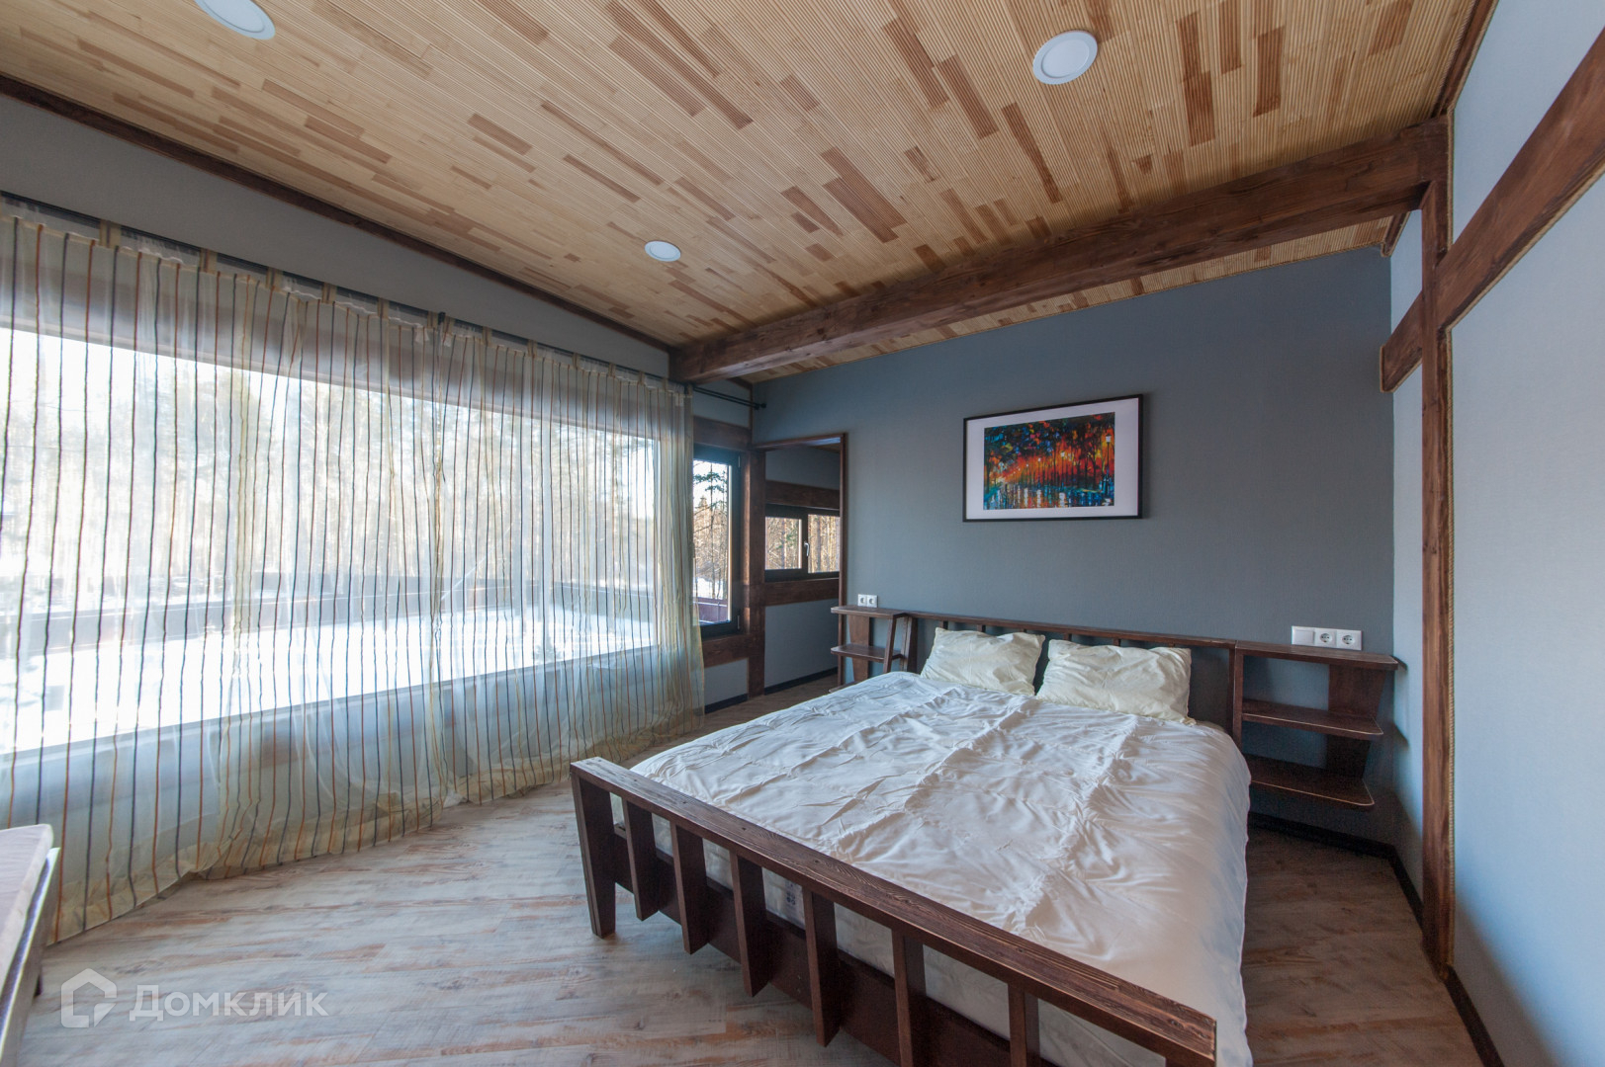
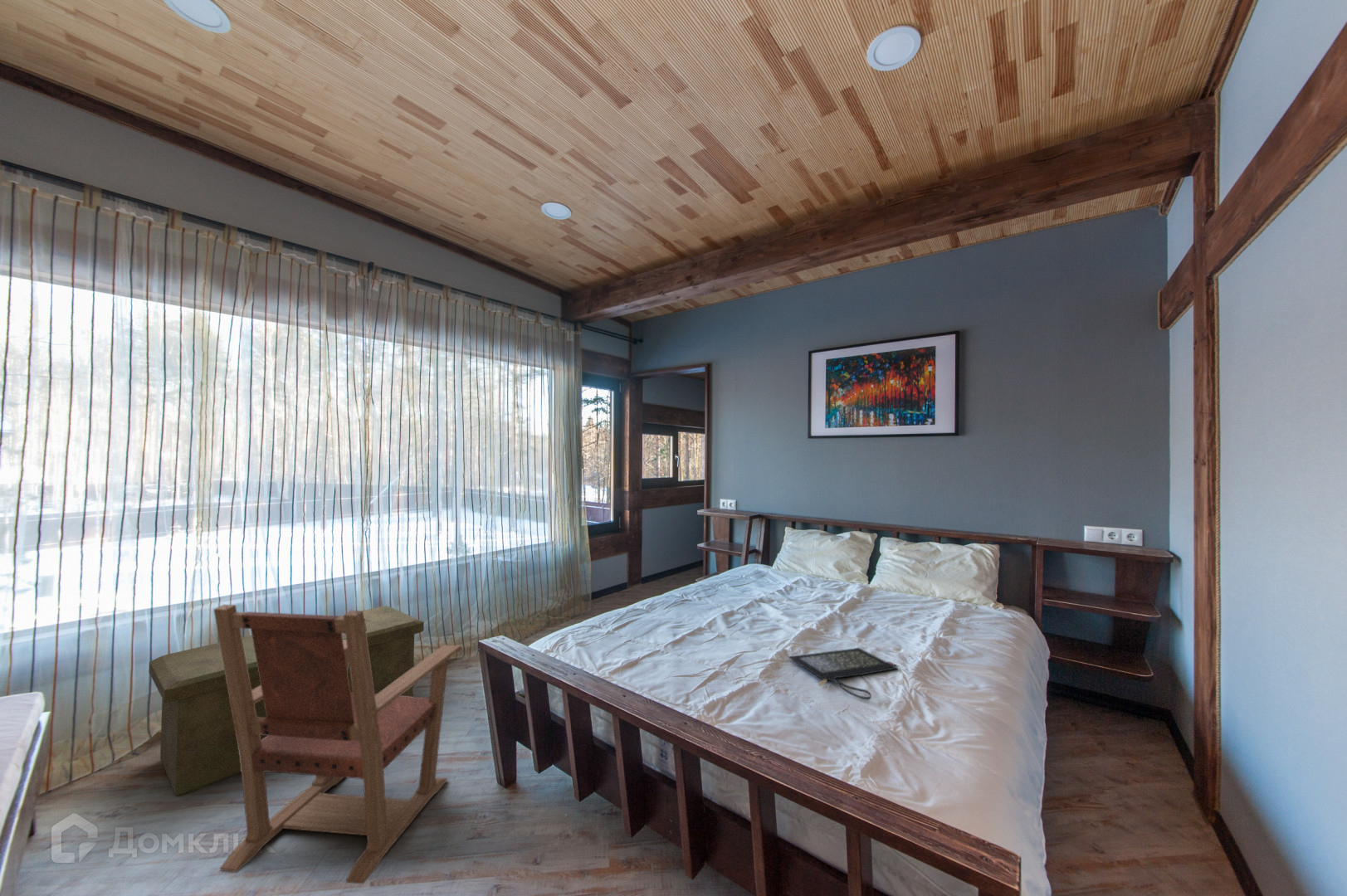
+ armchair [213,604,463,885]
+ clutch bag [788,647,900,700]
+ storage bench [148,606,425,796]
